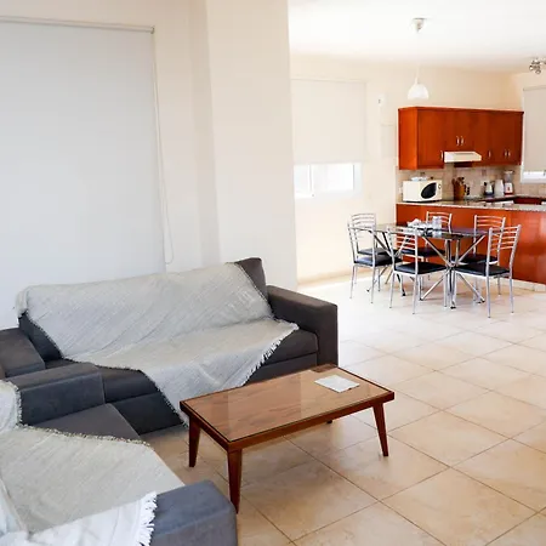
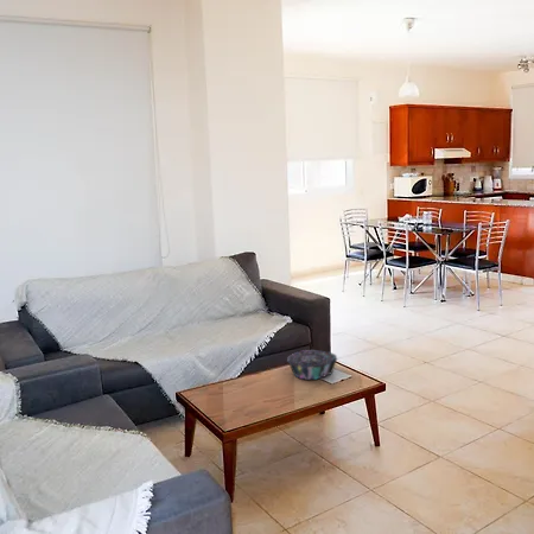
+ decorative bowl [286,349,338,381]
